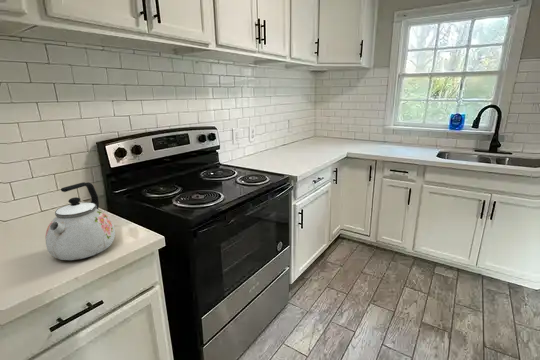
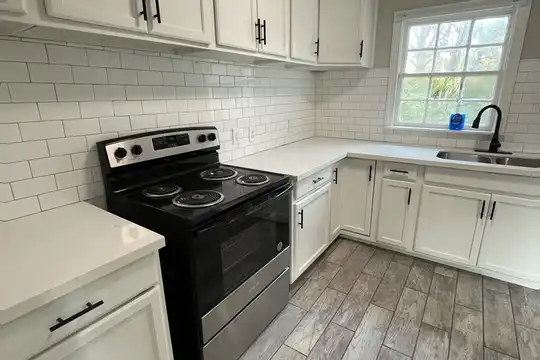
- kettle [44,181,116,261]
